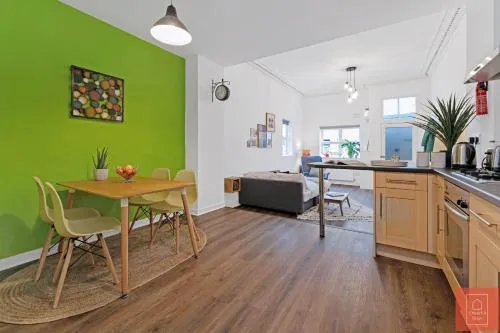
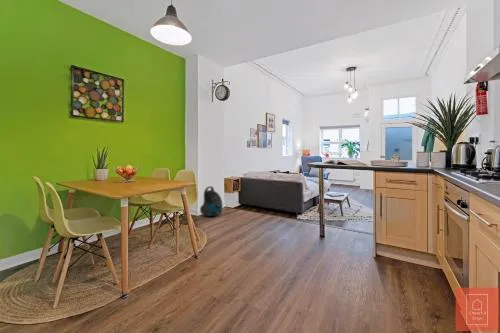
+ vacuum cleaner [199,185,224,217]
